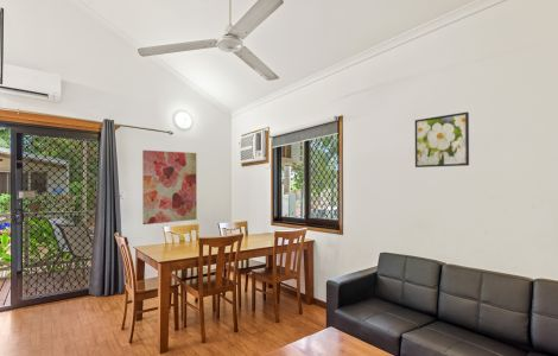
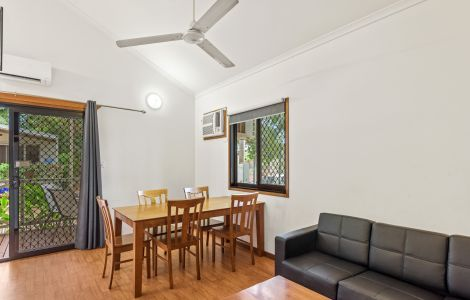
- wall art [141,150,198,225]
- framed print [414,110,470,169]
